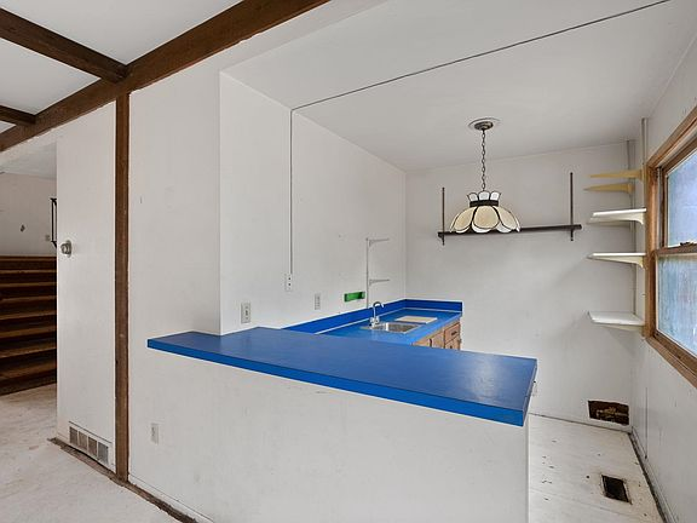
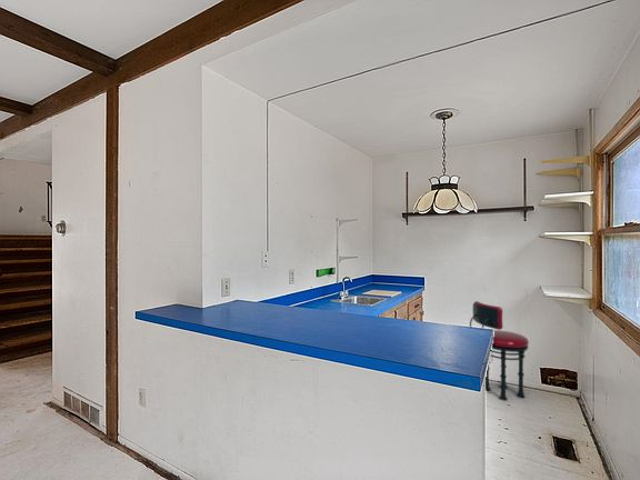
+ stool [469,300,530,402]
